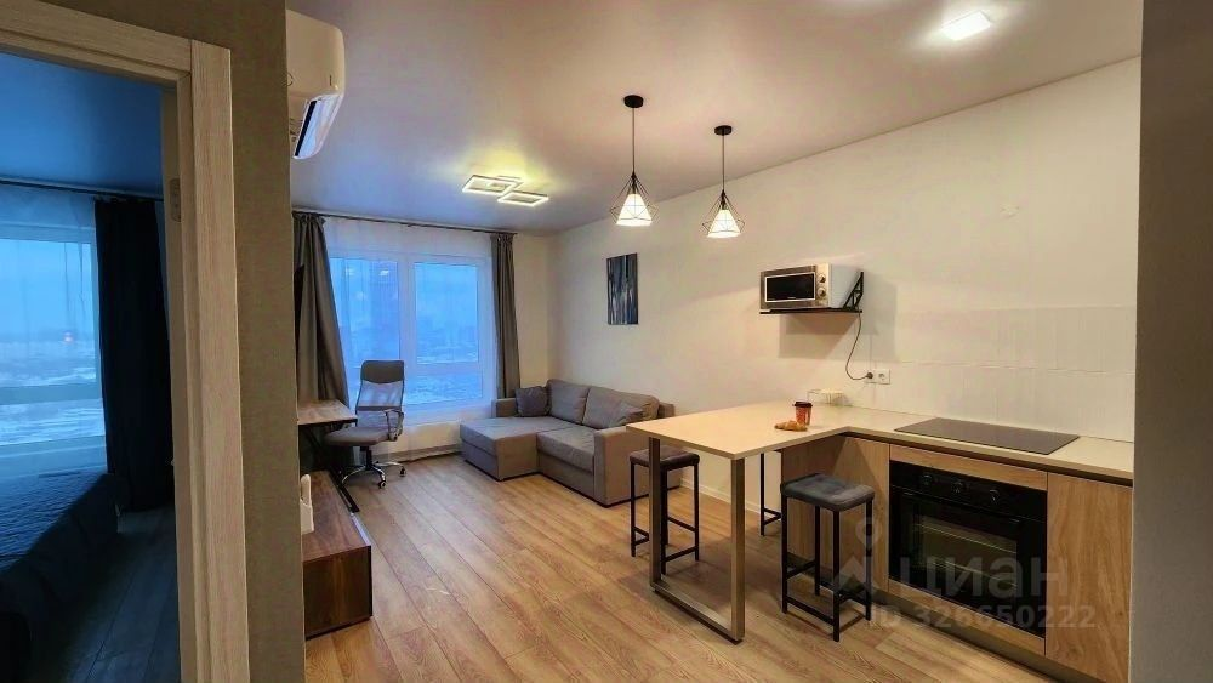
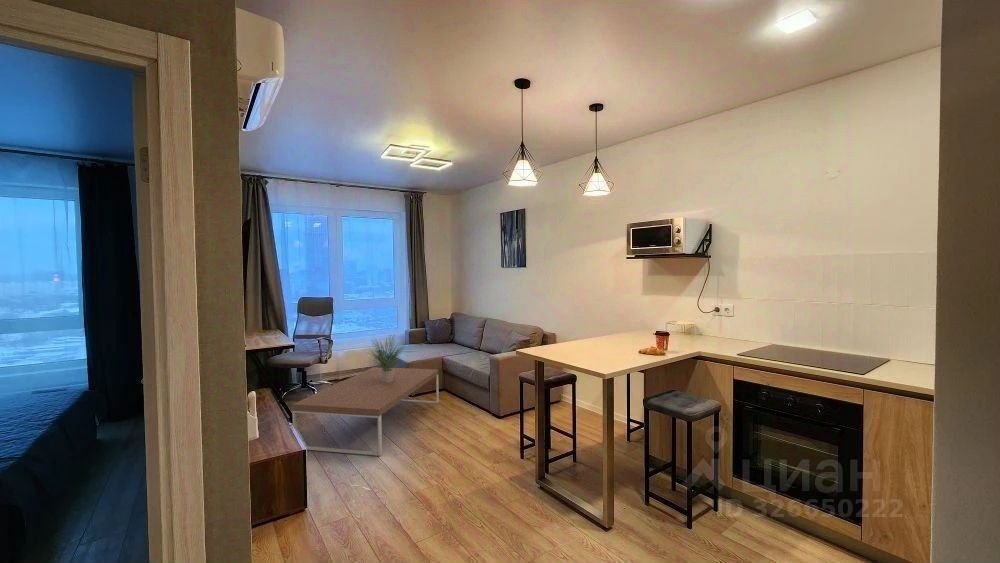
+ potted plant [363,334,407,383]
+ coffee table [291,366,440,457]
